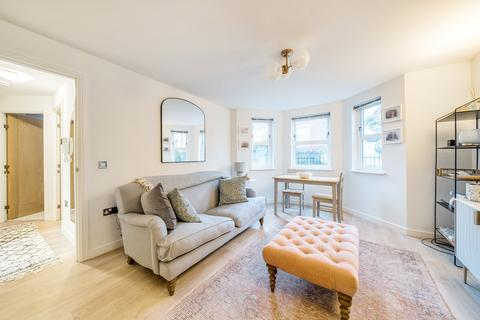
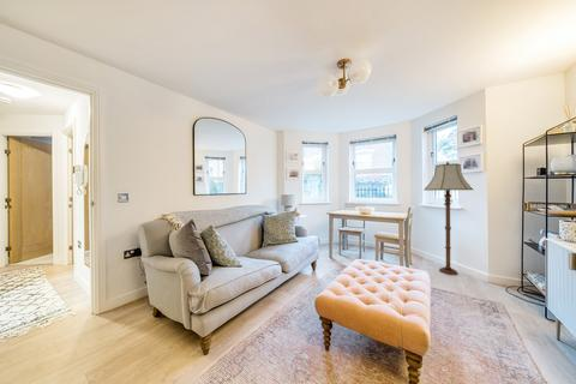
+ floor lamp [422,161,474,276]
